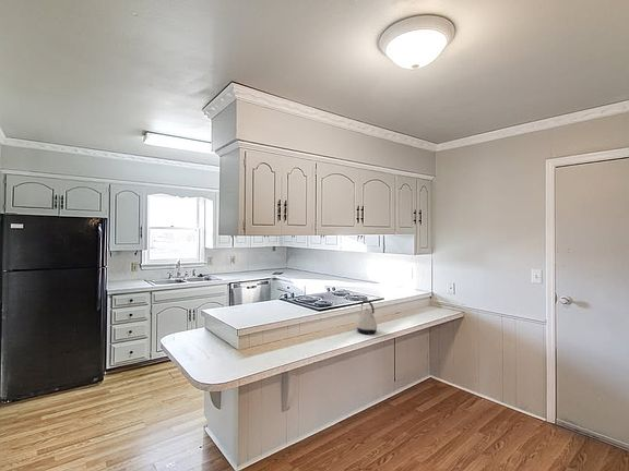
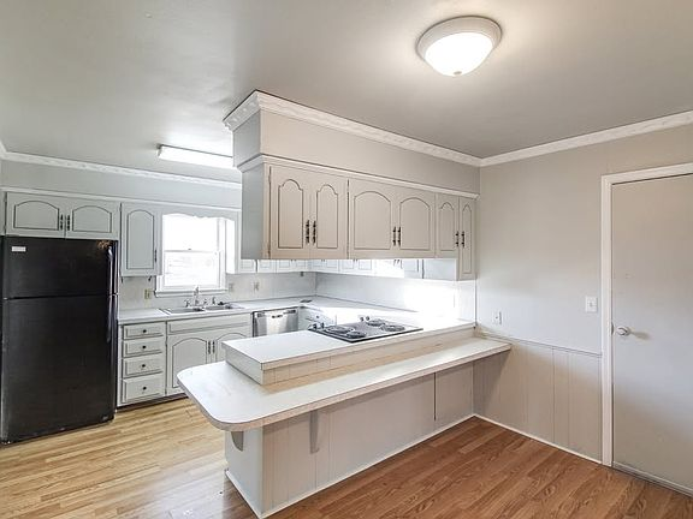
- kettle [356,299,378,335]
